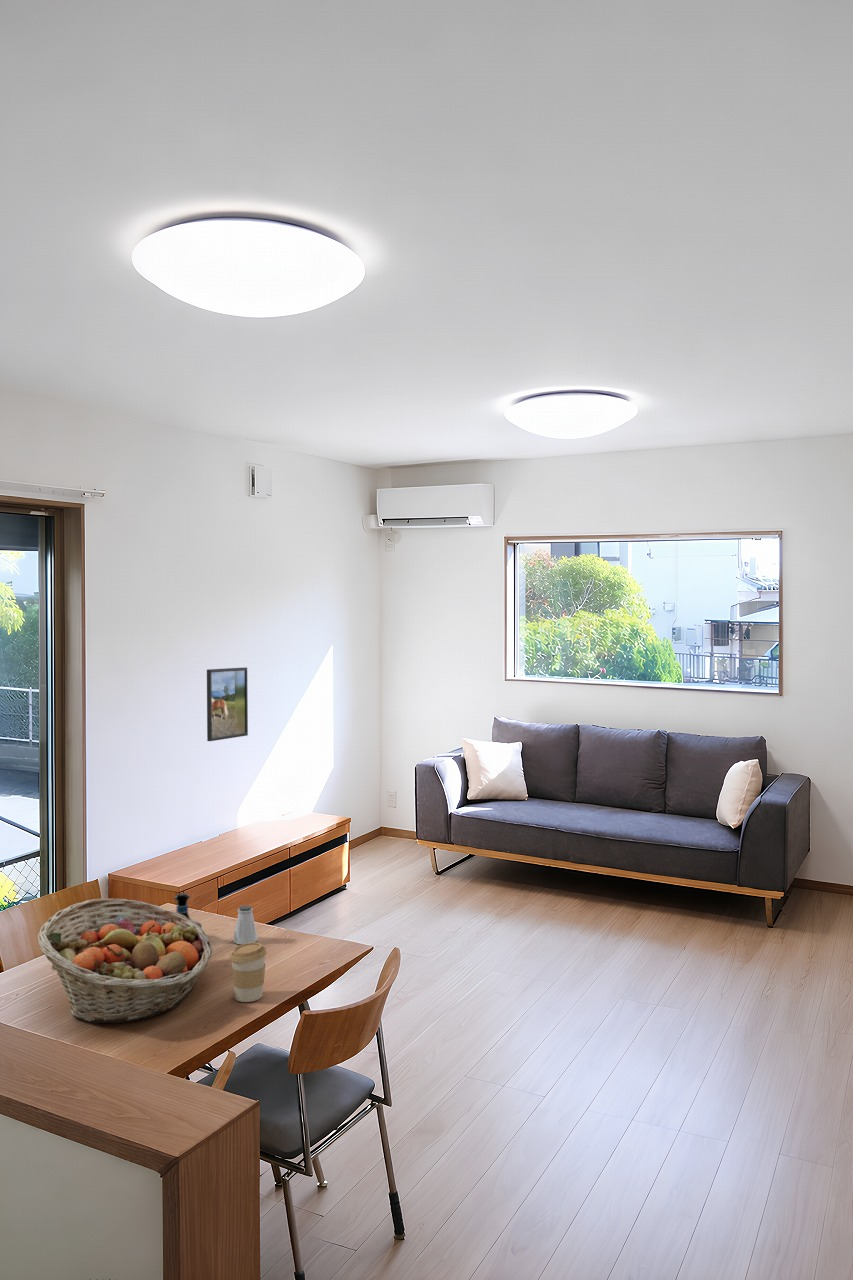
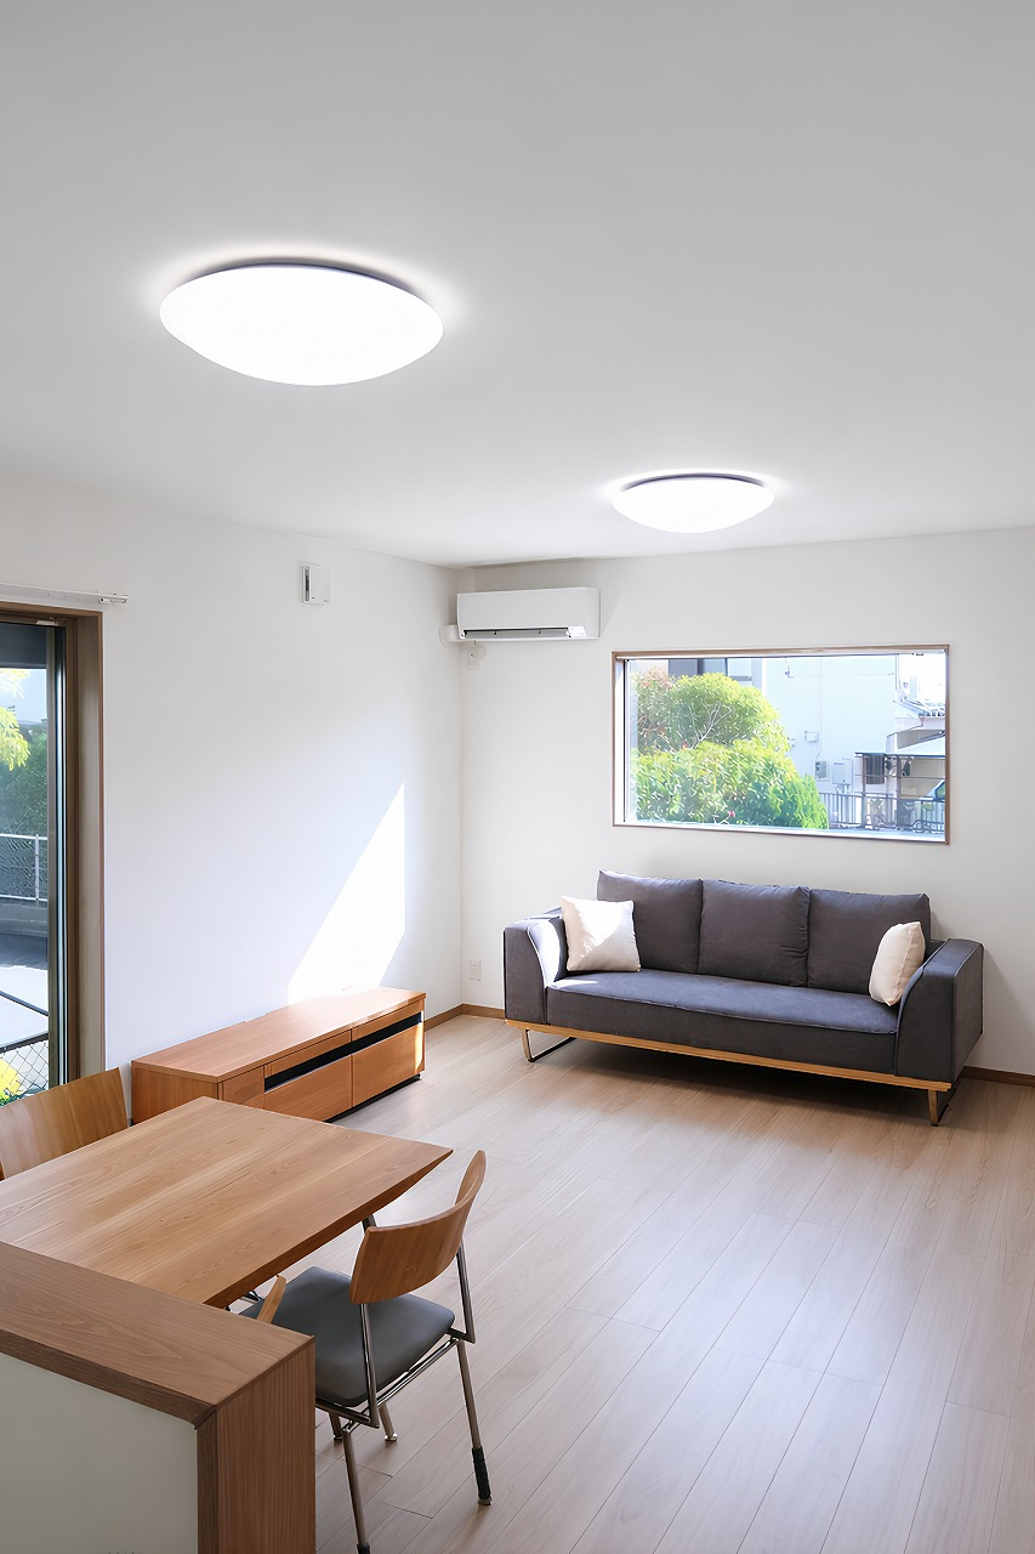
- coffee cup [229,942,267,1003]
- fruit basket [37,898,213,1024]
- saltshaker [232,904,259,945]
- tequila bottle [173,892,203,929]
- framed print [206,666,249,742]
